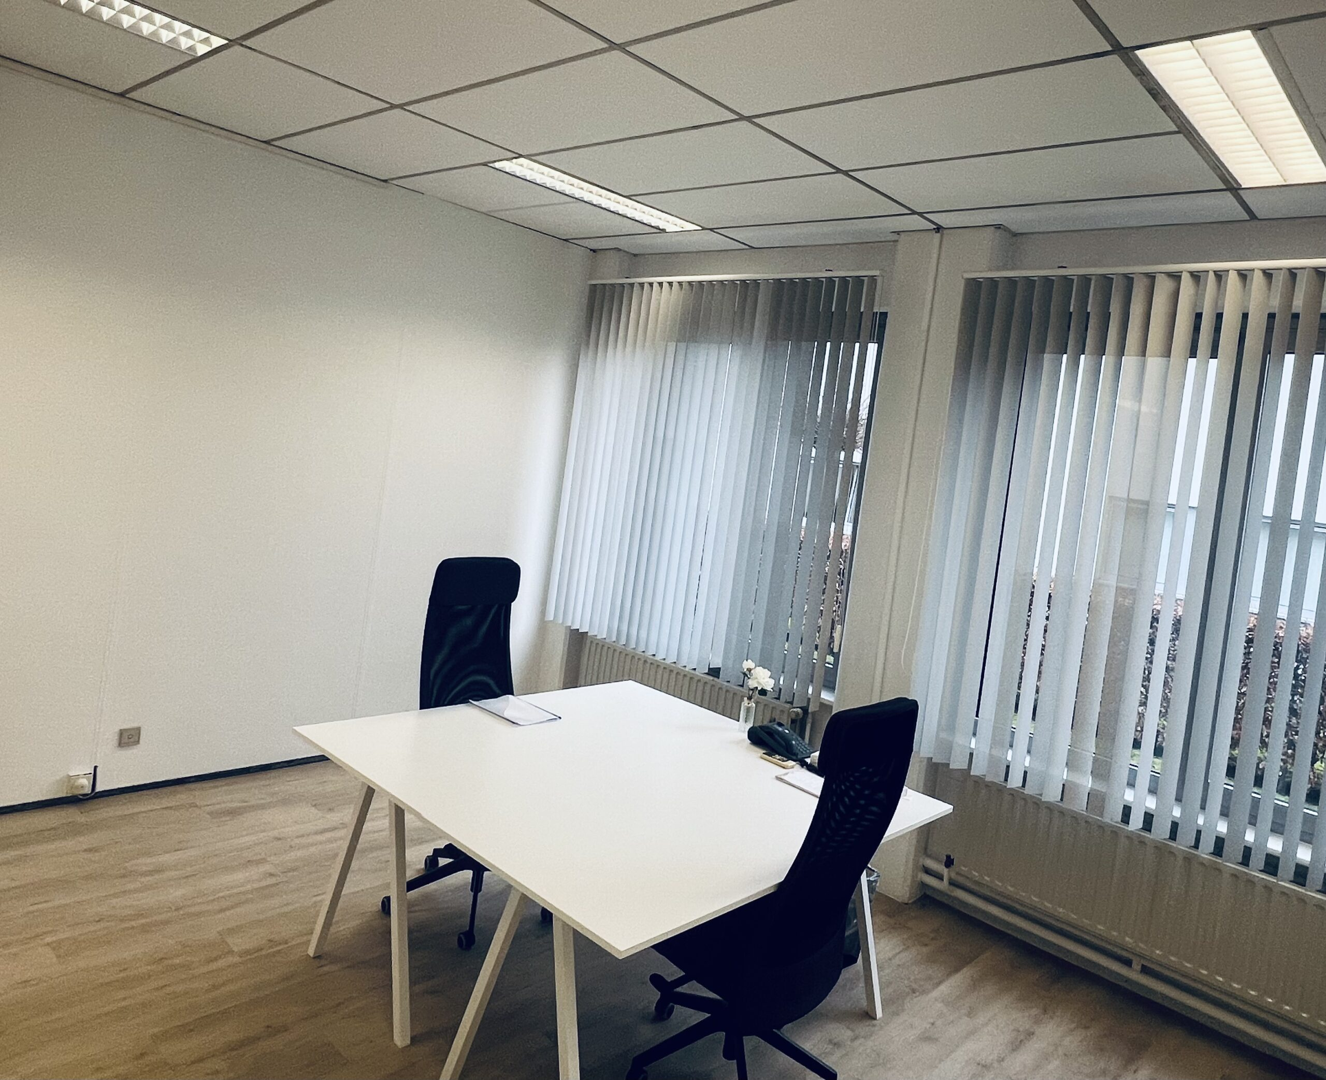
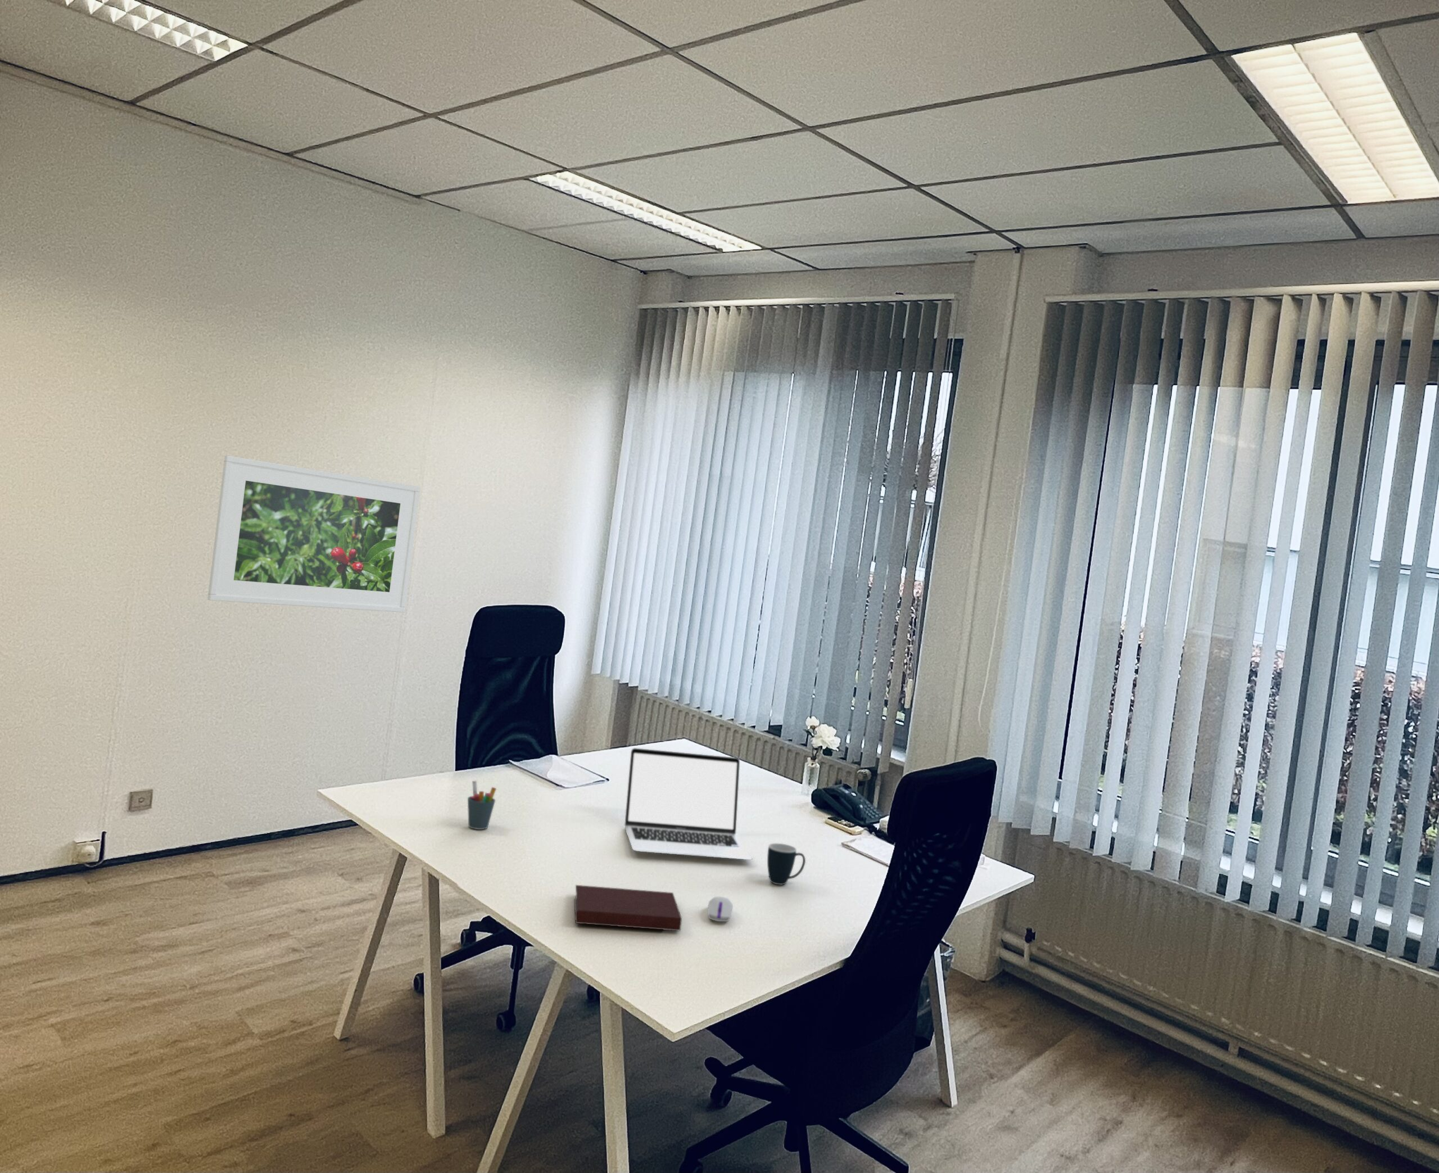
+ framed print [207,454,421,613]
+ notebook [574,885,682,931]
+ mug [767,843,806,886]
+ computer mouse [708,896,734,922]
+ laptop [624,747,753,861]
+ pen holder [467,780,497,830]
